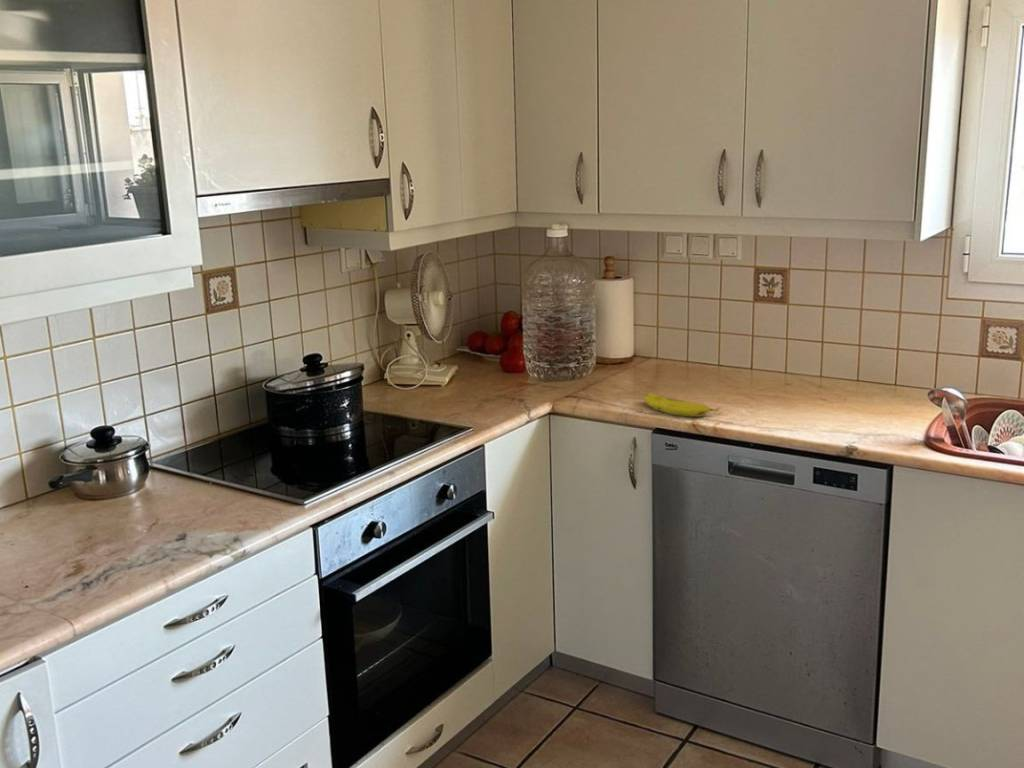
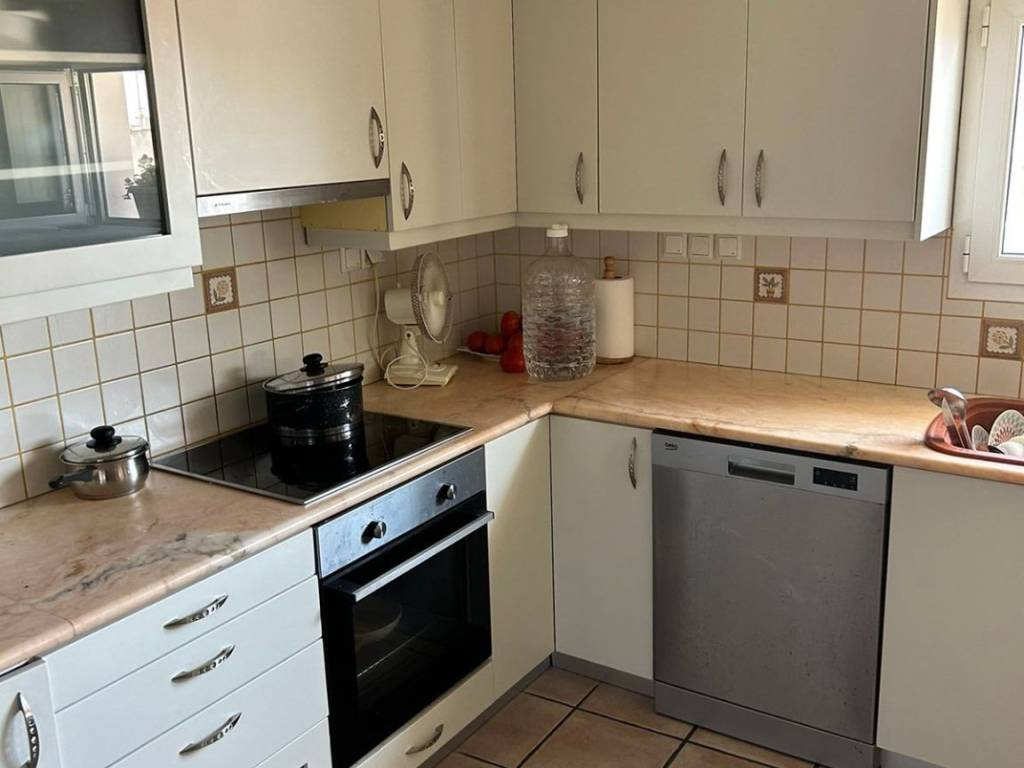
- fruit [643,392,719,417]
